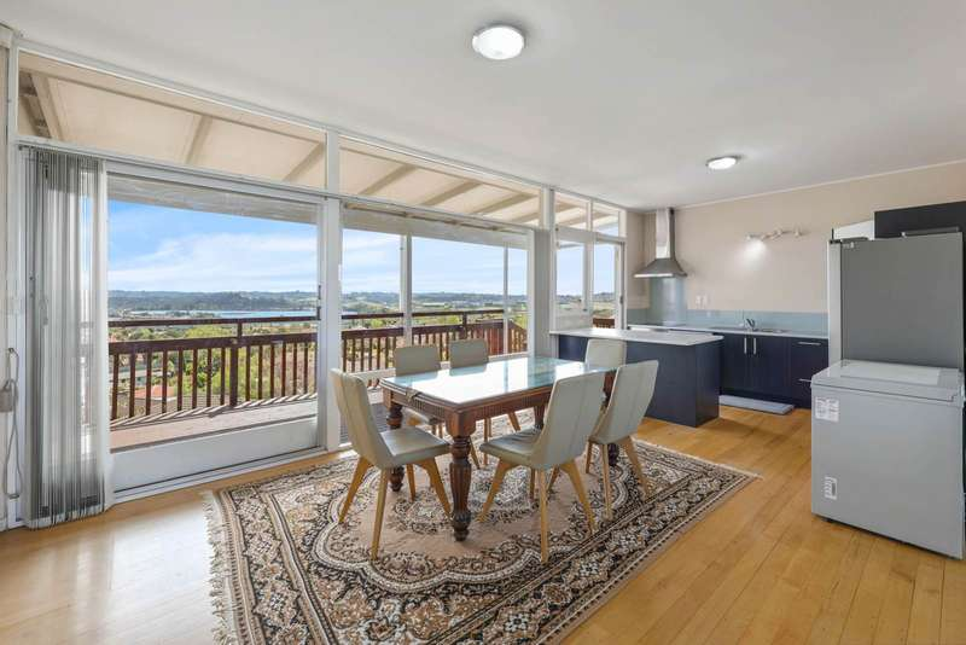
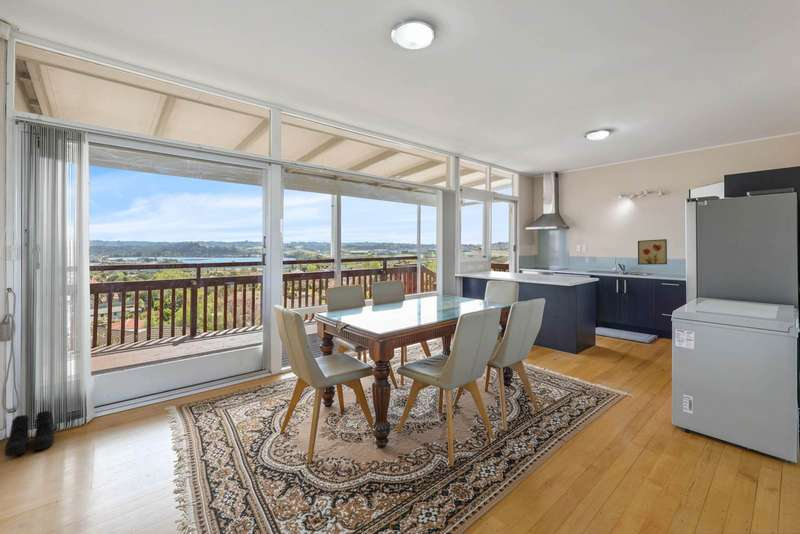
+ boots [4,410,55,458]
+ wall art [637,238,668,266]
